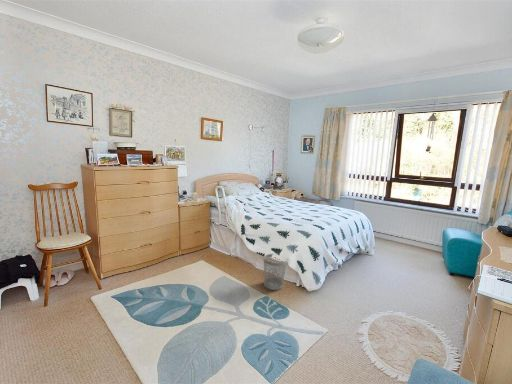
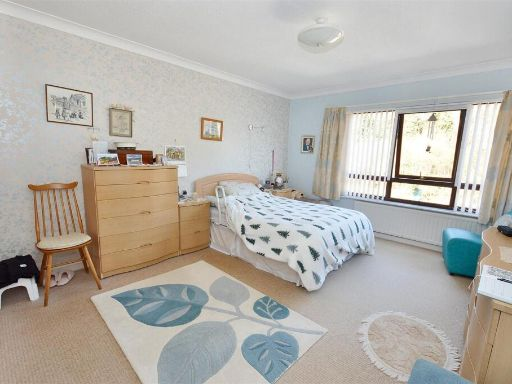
- wastebasket [263,253,288,291]
